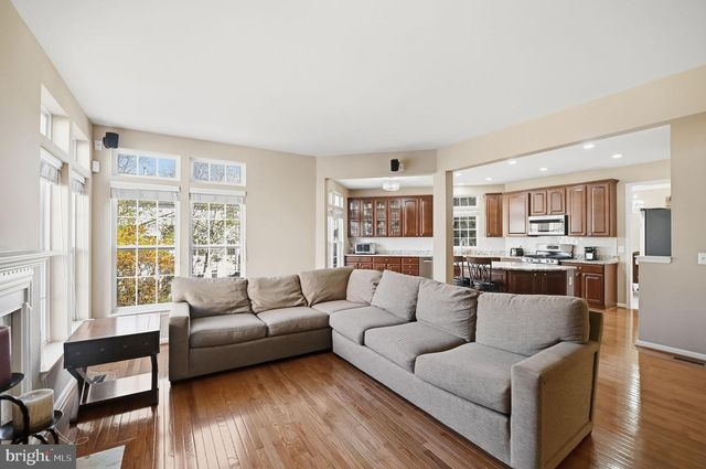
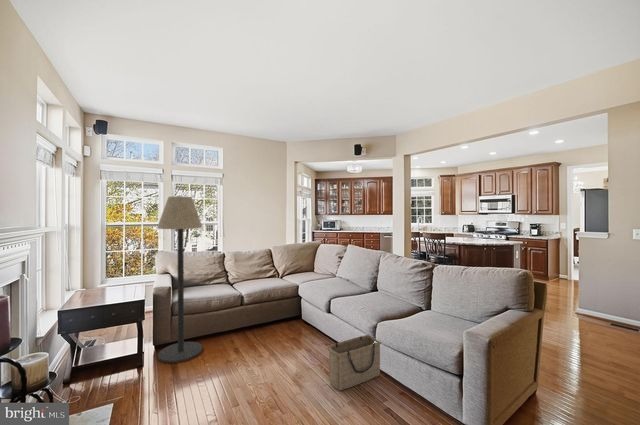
+ floor lamp [156,196,204,364]
+ basket [326,334,382,391]
